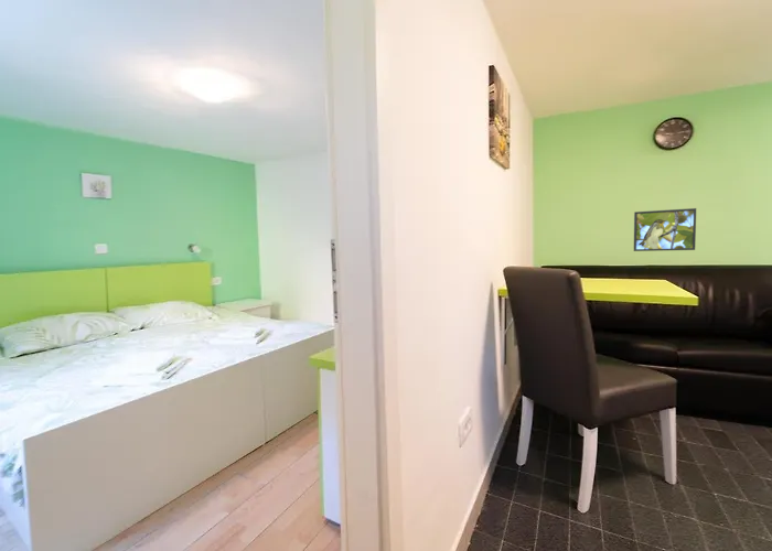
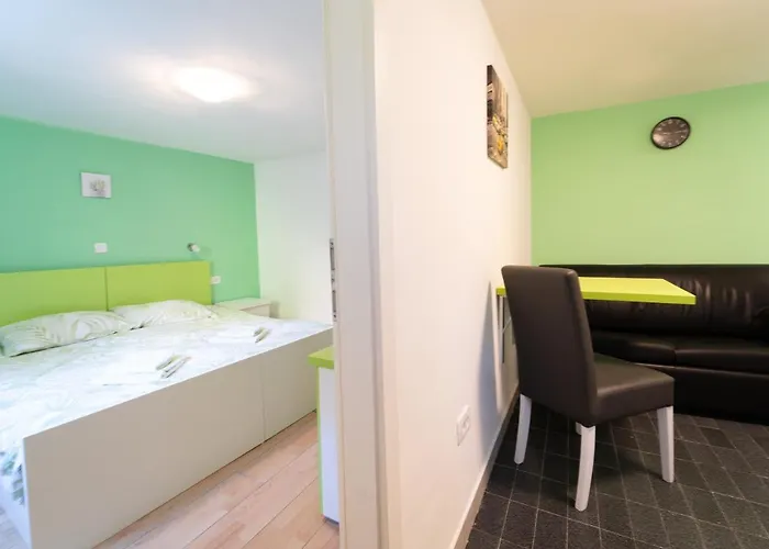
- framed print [633,207,697,252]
